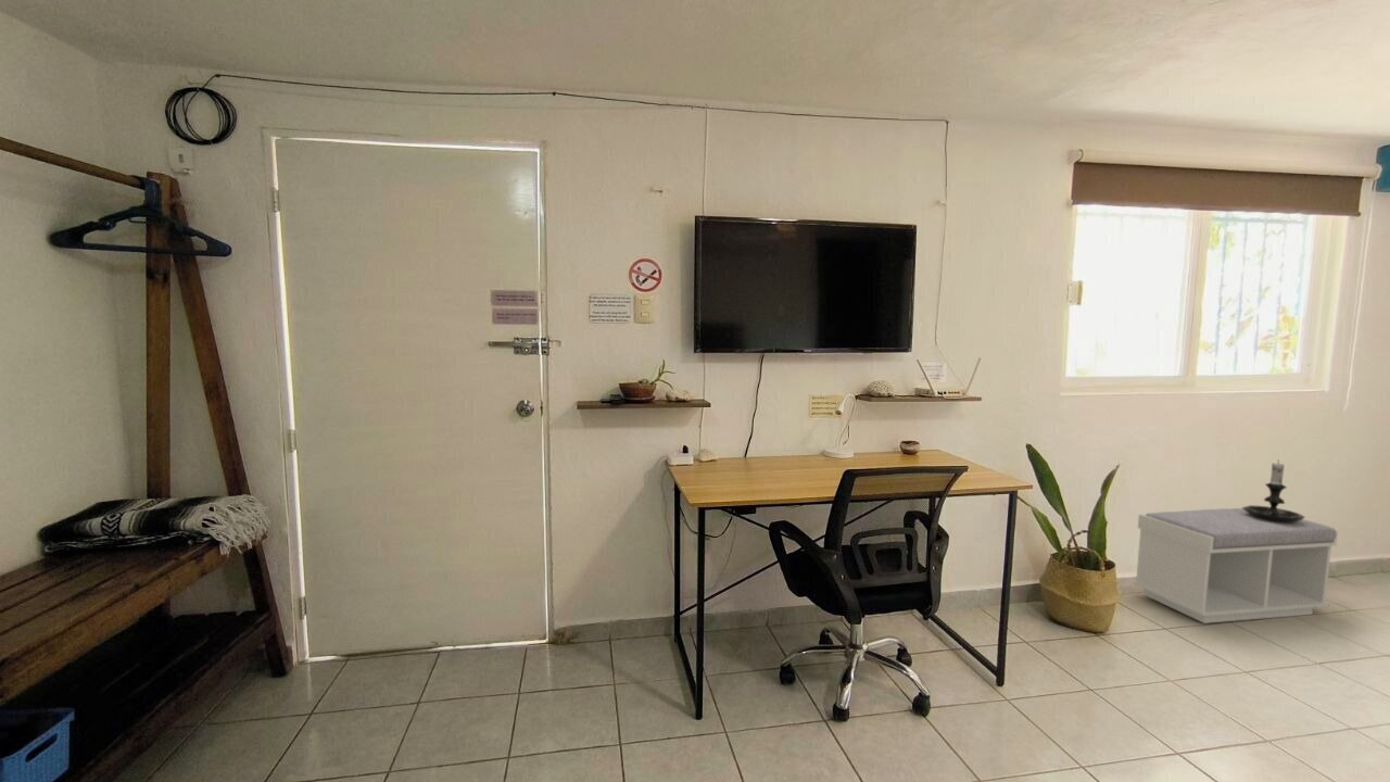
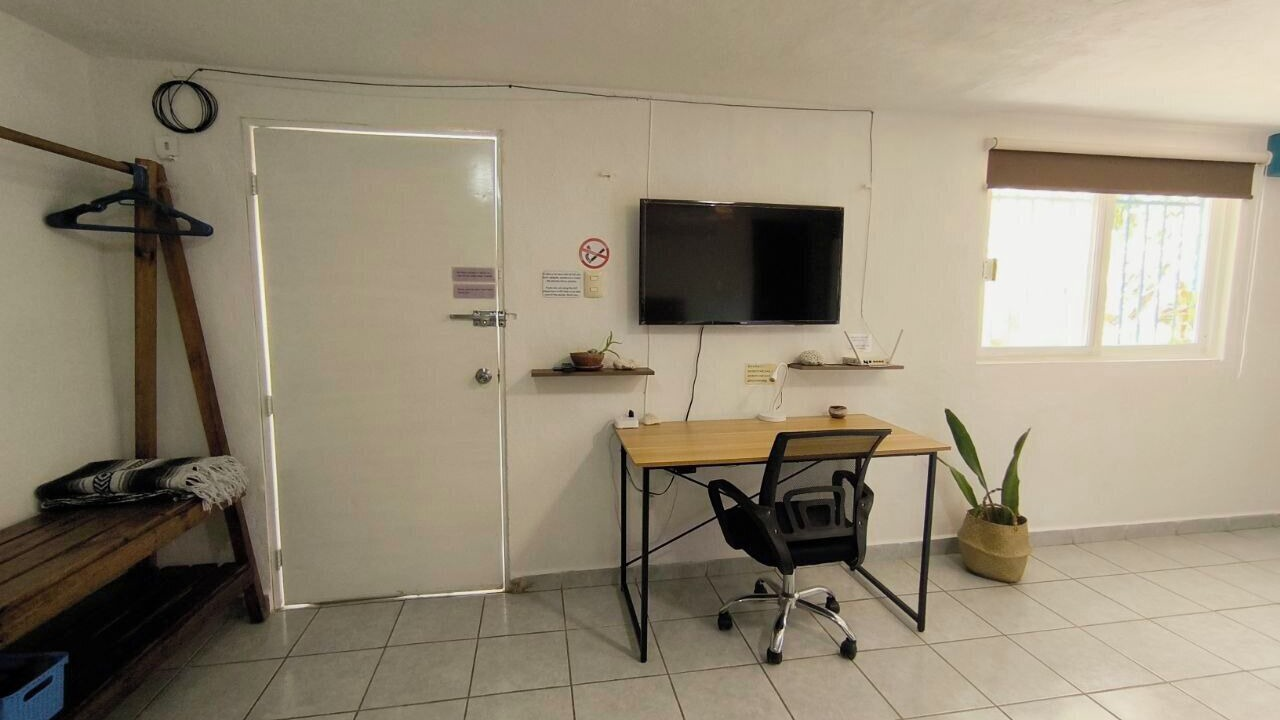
- candle holder [1241,458,1306,522]
- bench [1132,507,1339,625]
